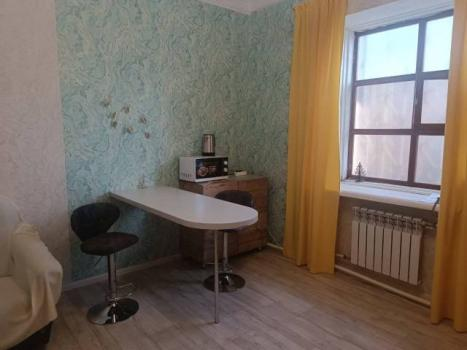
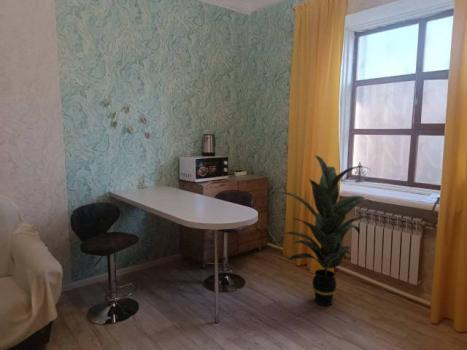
+ indoor plant [279,154,374,306]
